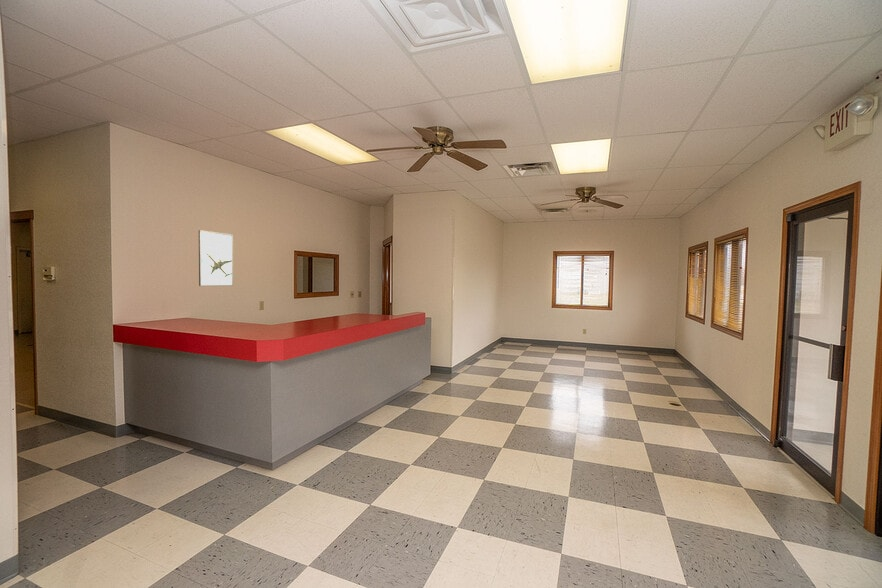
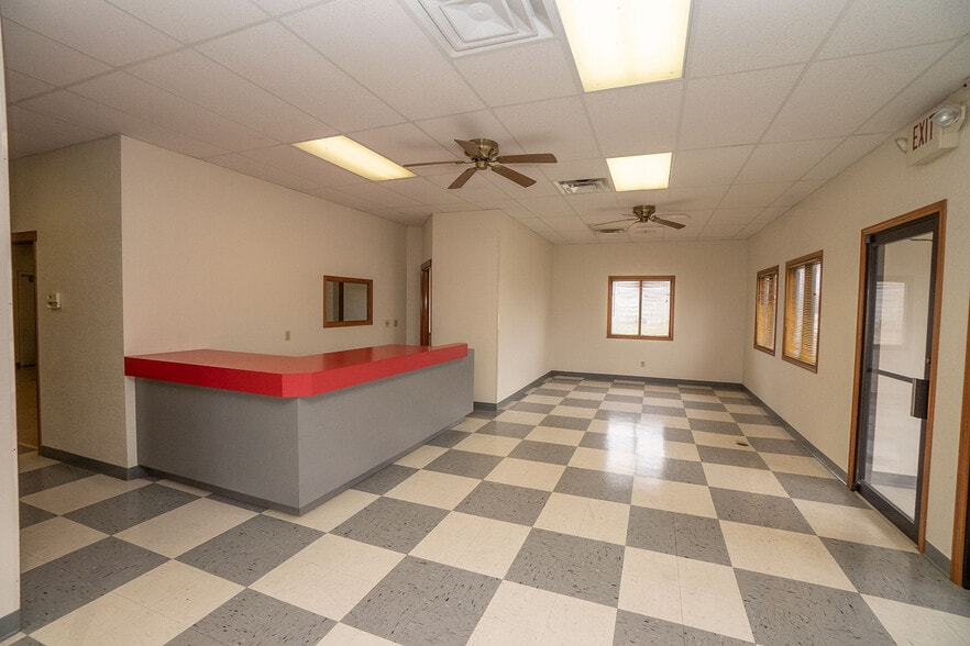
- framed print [198,229,234,287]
